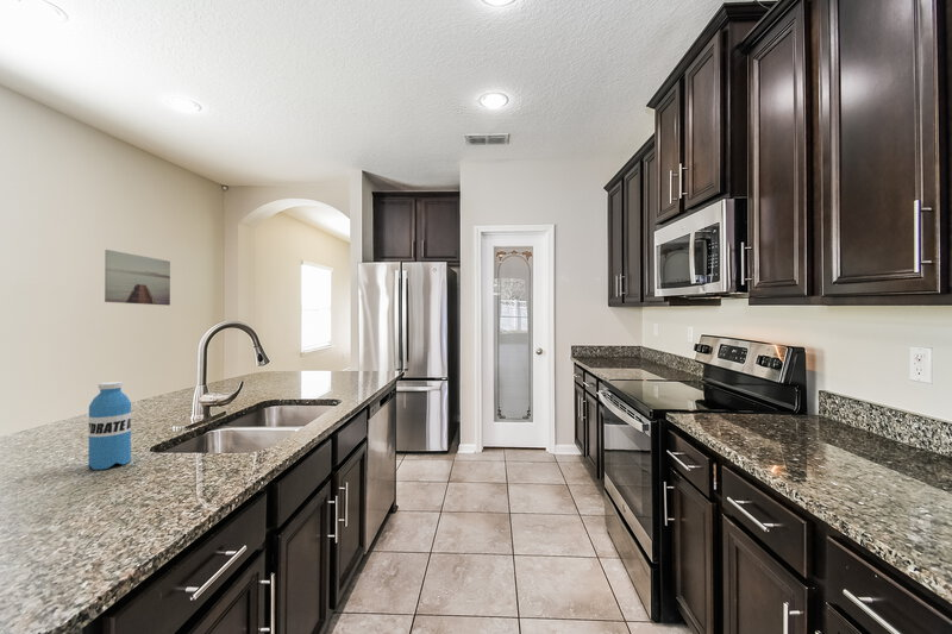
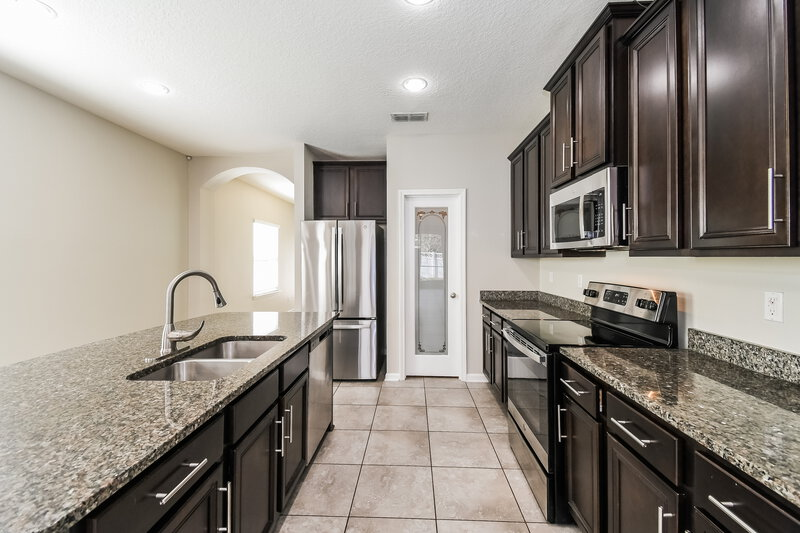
- wall art [104,249,171,307]
- water bottle [87,381,132,471]
